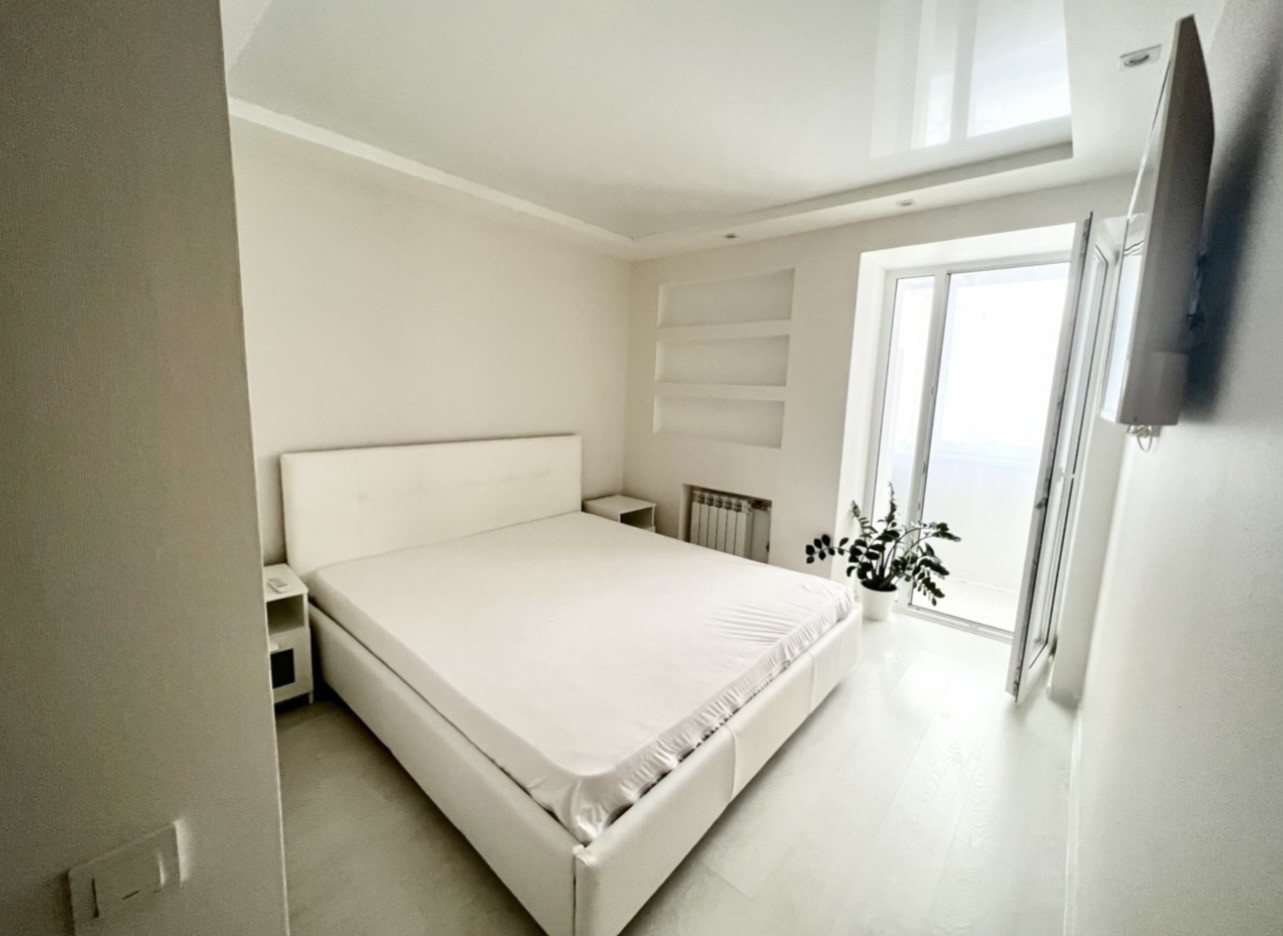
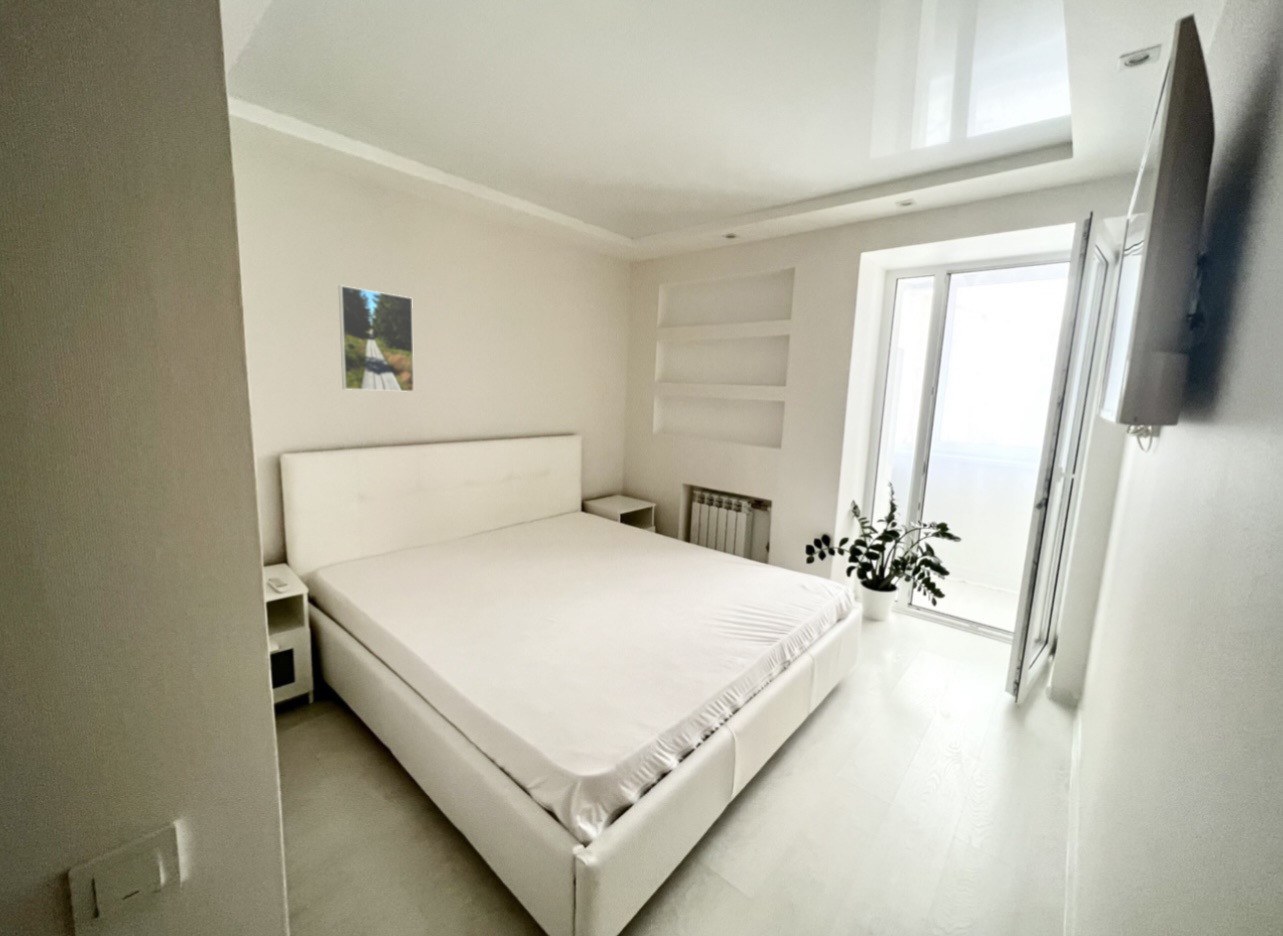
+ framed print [338,284,415,393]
